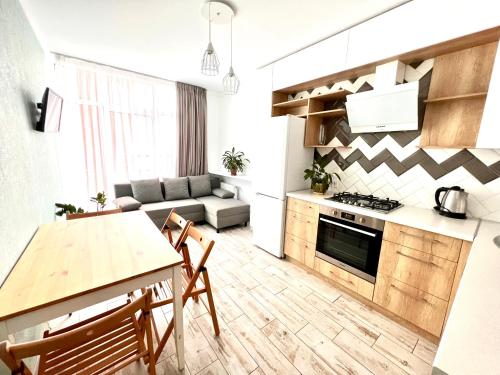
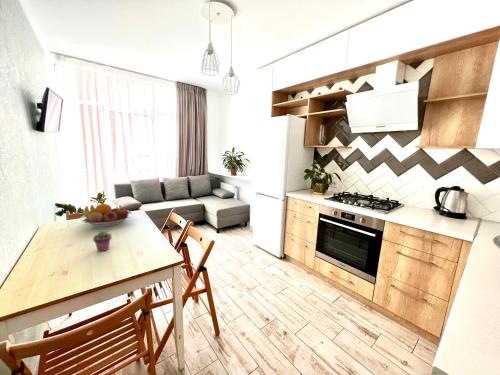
+ potted succulent [92,229,112,252]
+ fruit bowl [79,203,134,228]
